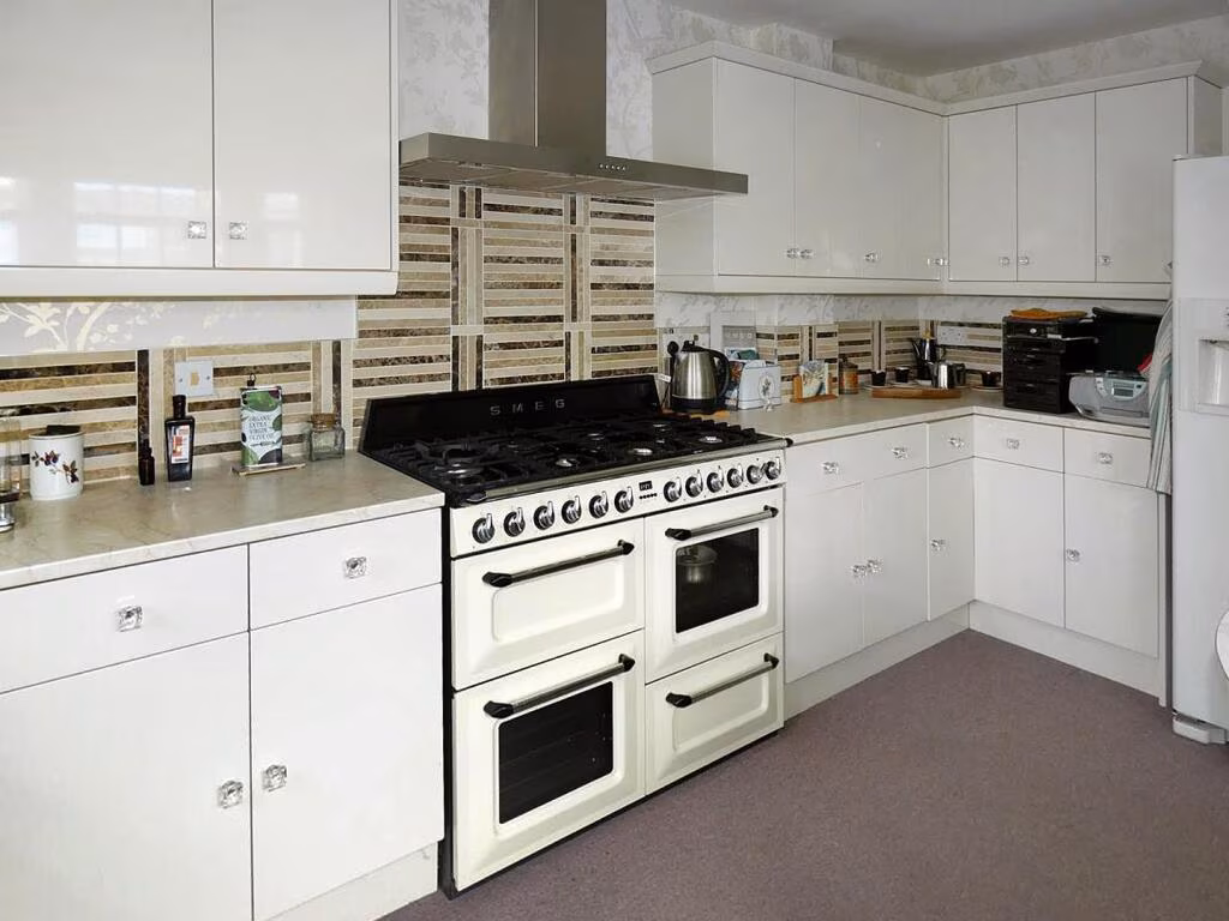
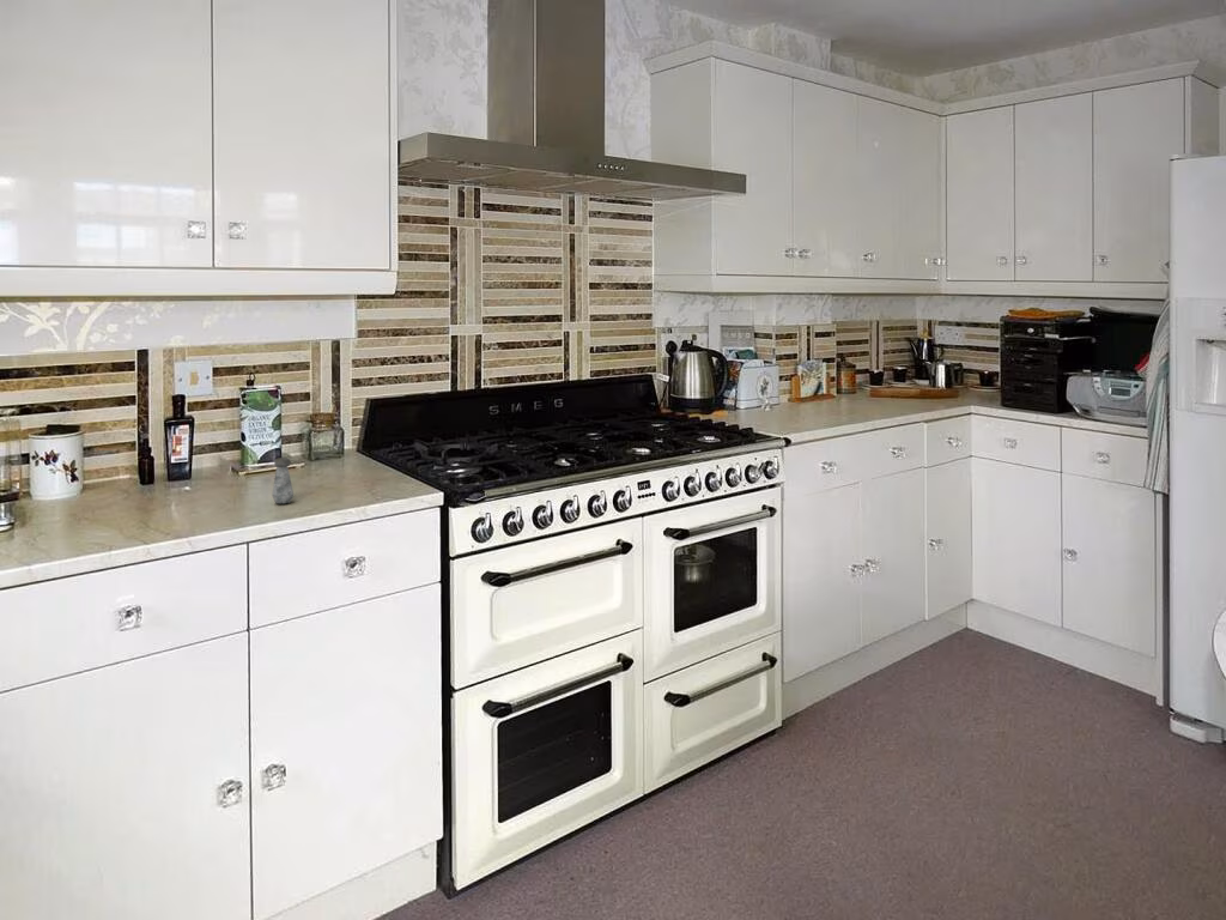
+ salt shaker [271,456,295,504]
